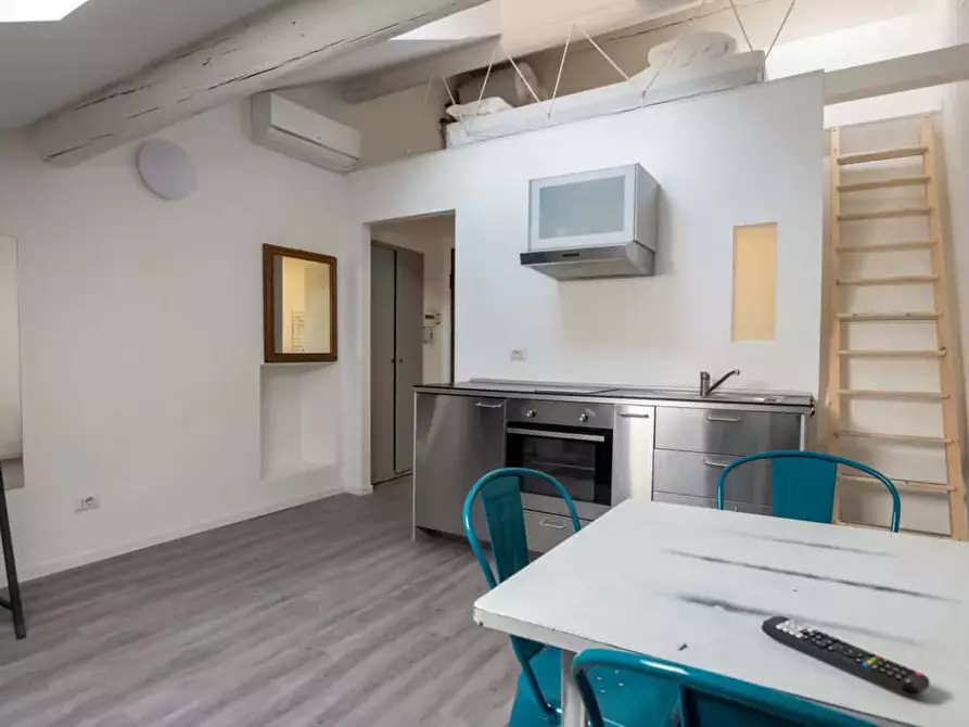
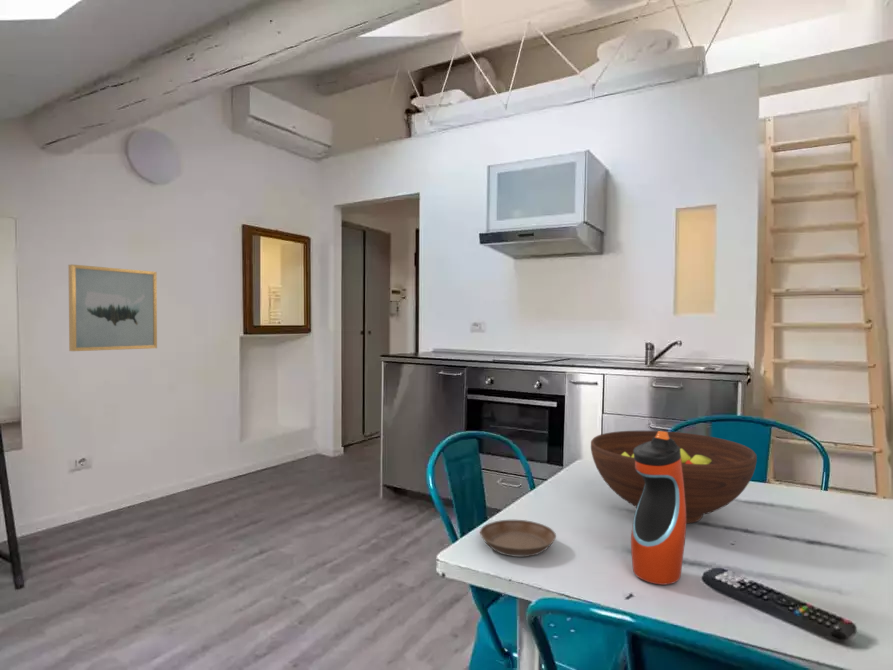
+ water bottle [630,430,687,586]
+ fruit bowl [590,430,758,525]
+ saucer [479,519,557,558]
+ wall art [67,263,158,352]
